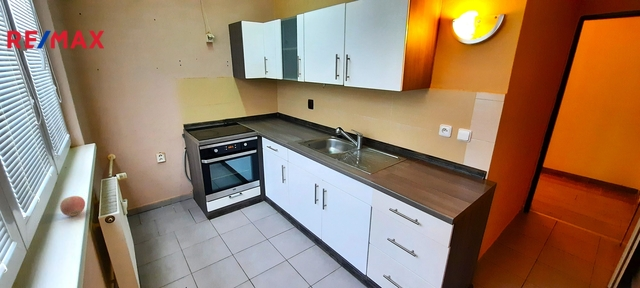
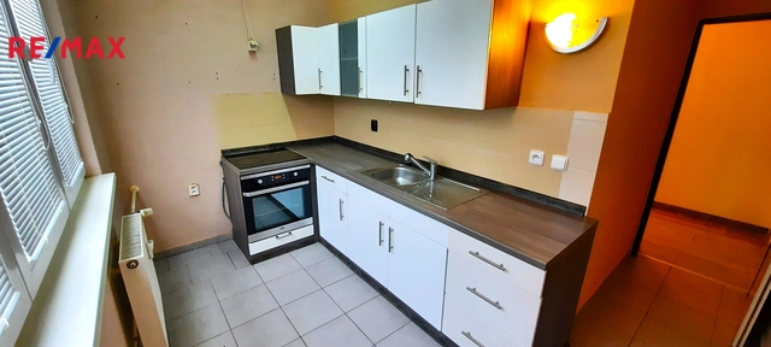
- apple [59,195,86,217]
